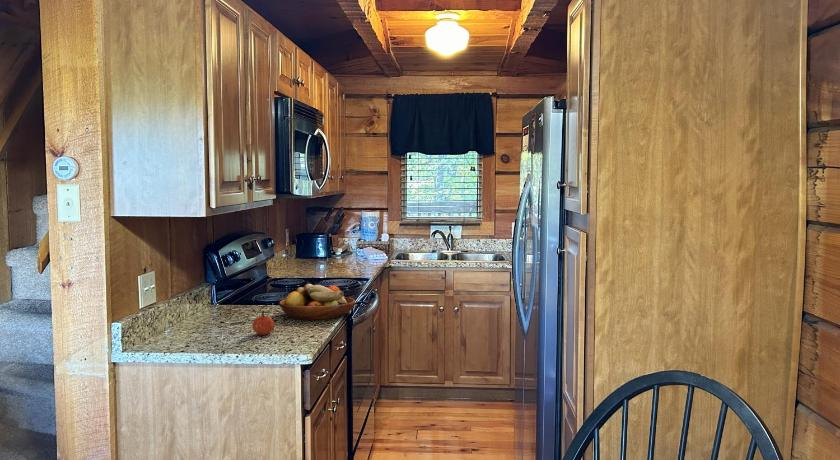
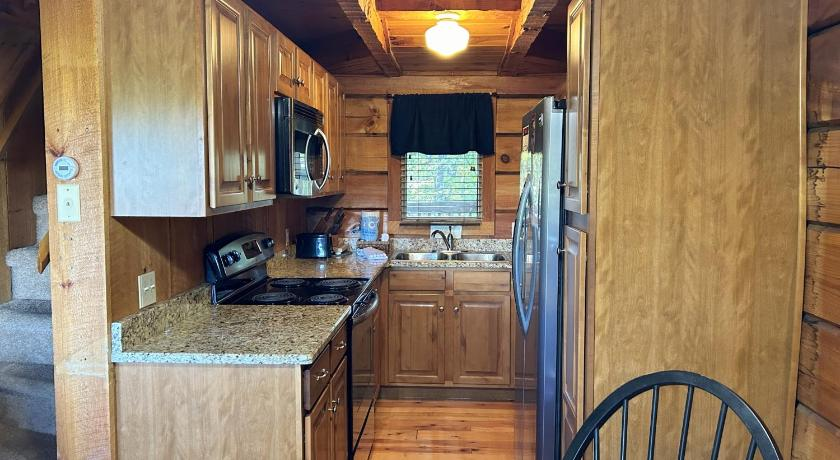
- fruit bowl [278,283,356,321]
- apple [251,310,275,336]
